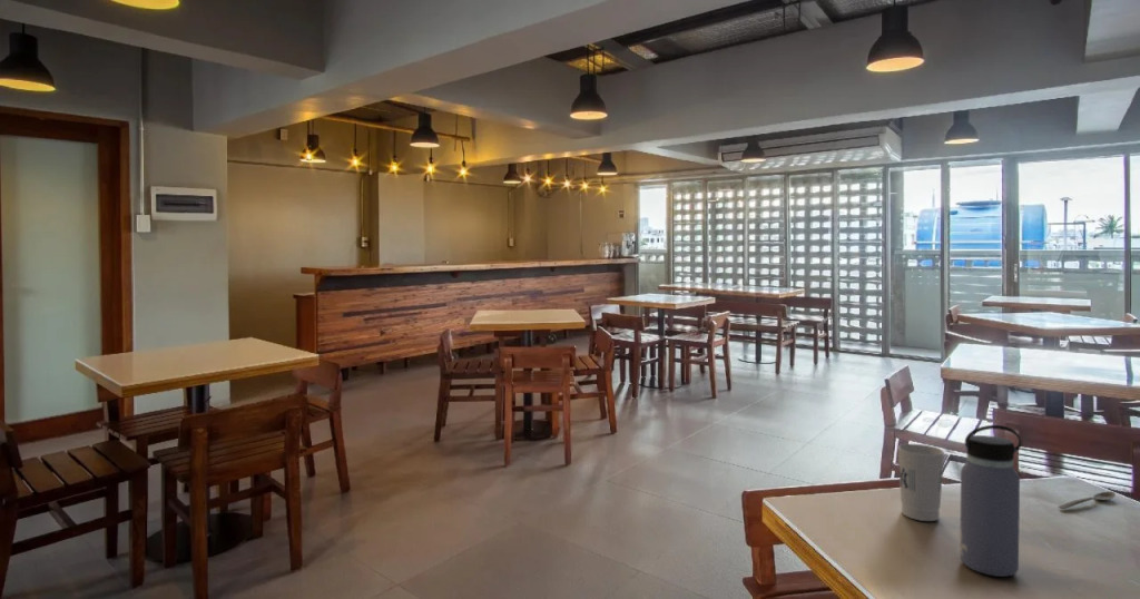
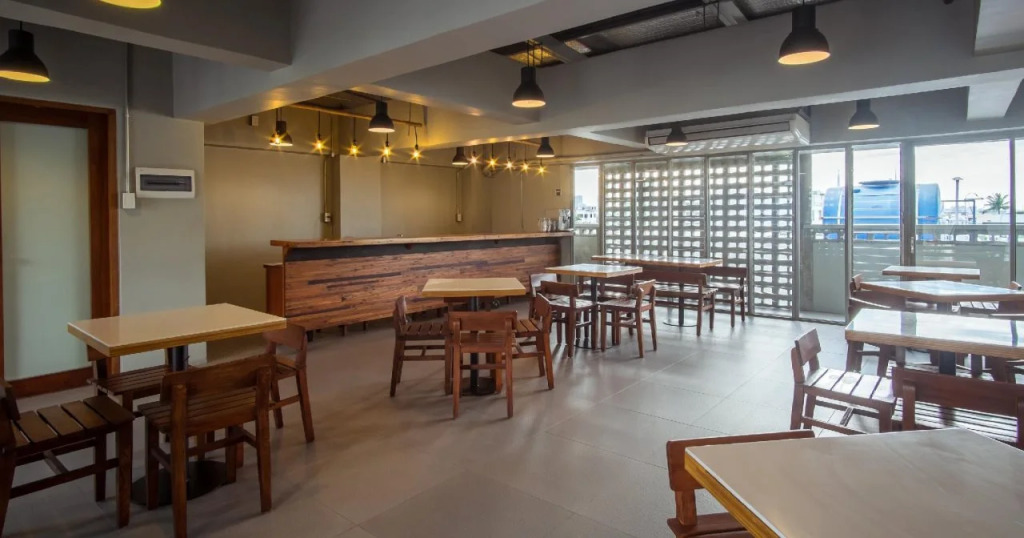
- cup [896,443,945,522]
- spoon [1058,490,1117,510]
- water bottle [959,424,1022,578]
